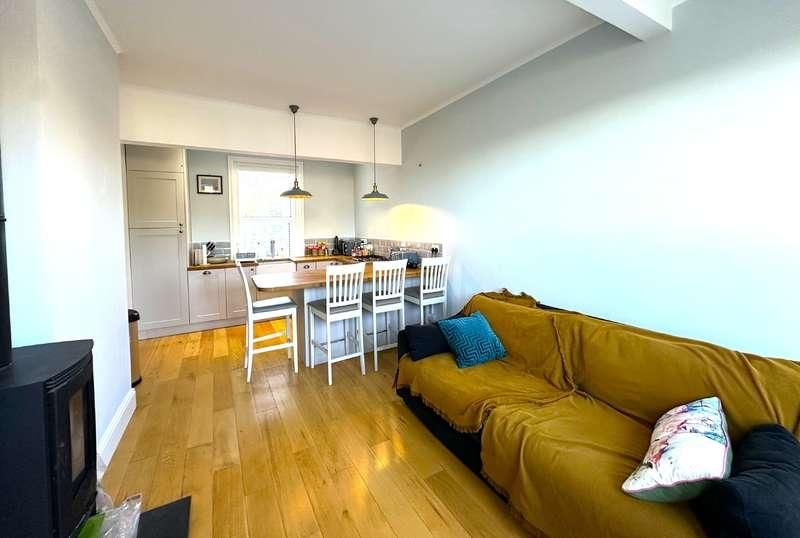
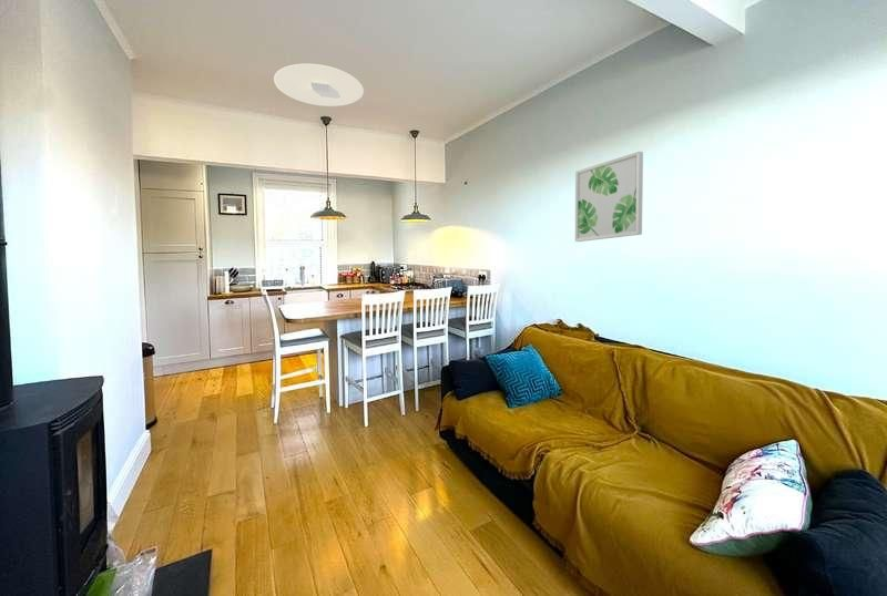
+ wall art [574,151,644,243]
+ ceiling light [273,63,365,107]
